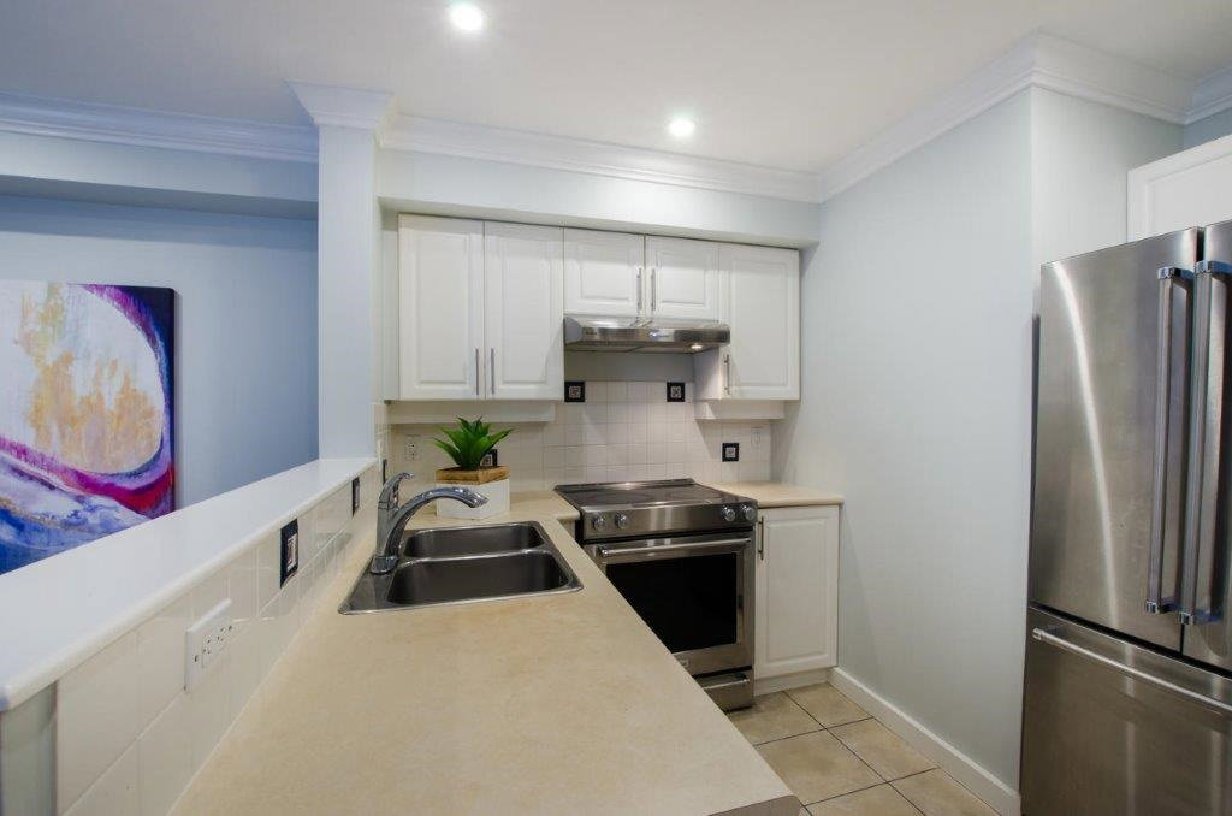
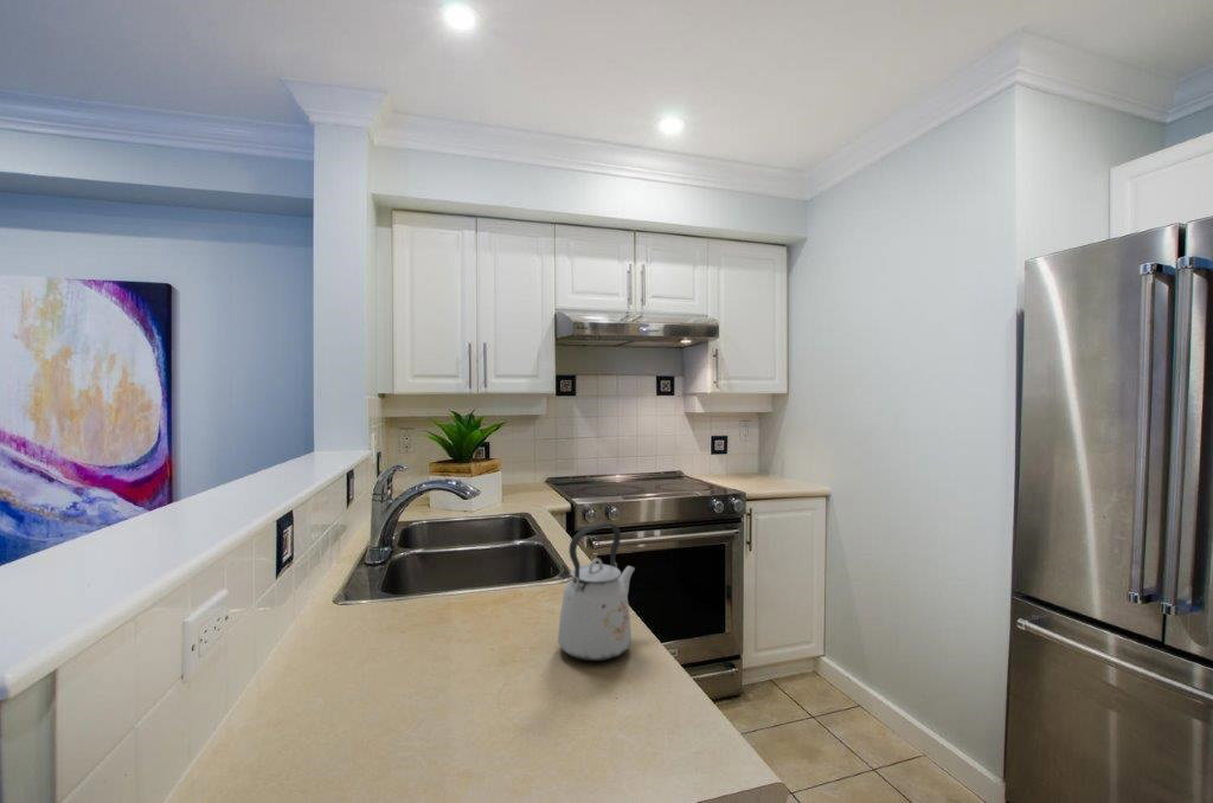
+ kettle [557,521,636,662]
